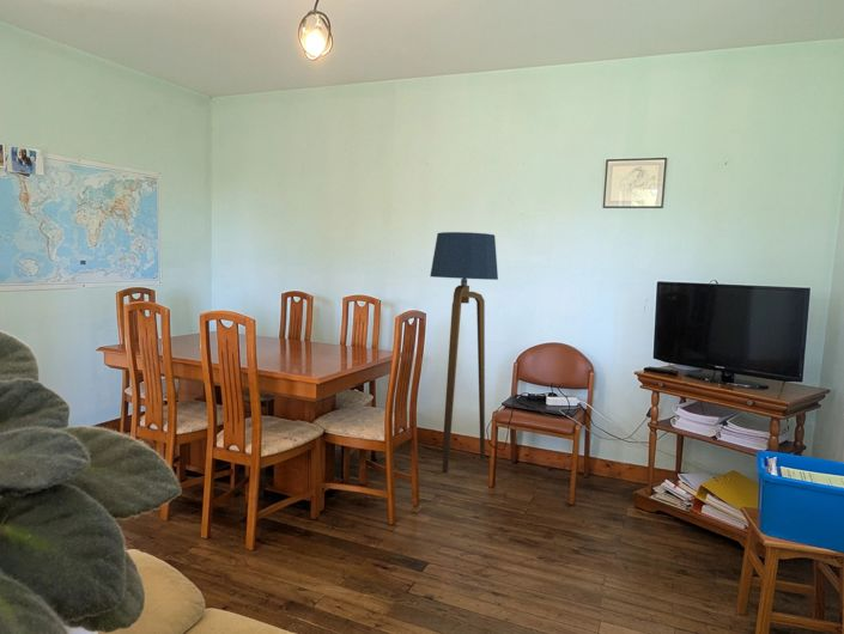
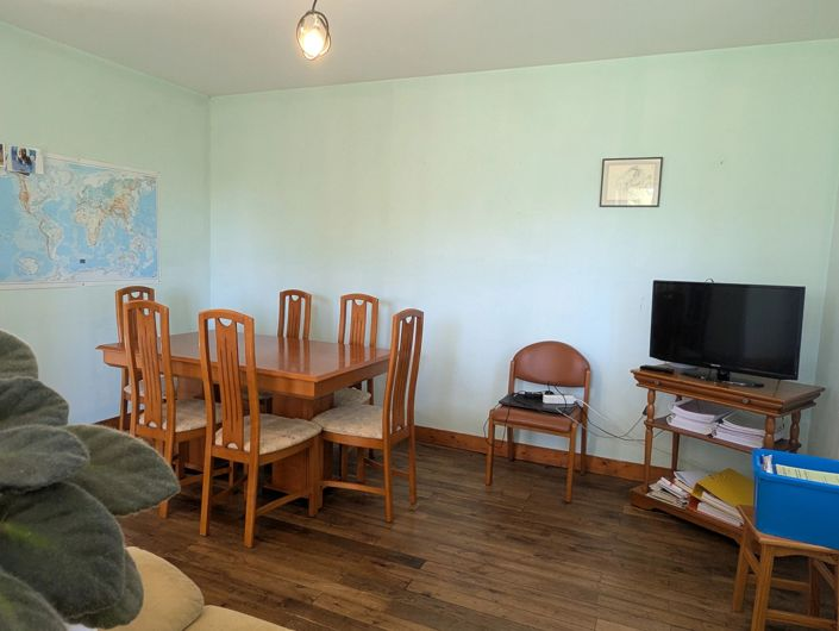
- floor lamp [429,231,499,473]
